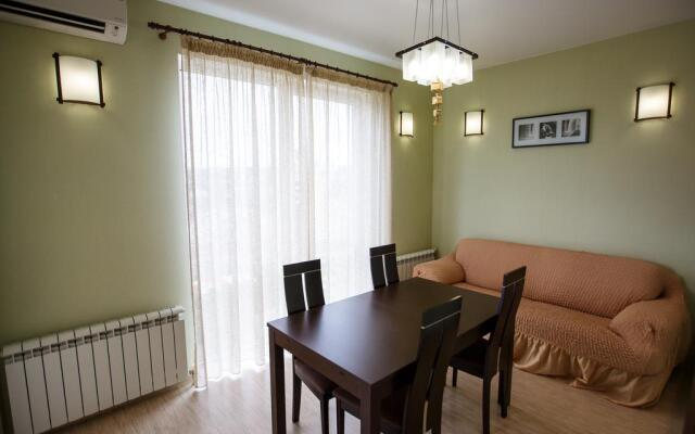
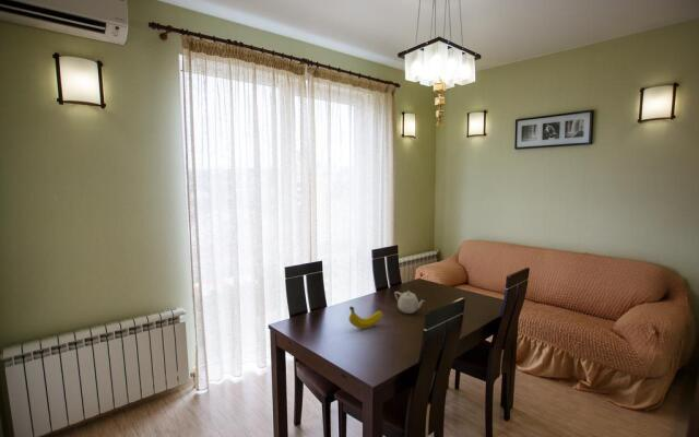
+ teapot [393,290,426,315]
+ fruit [348,305,383,330]
